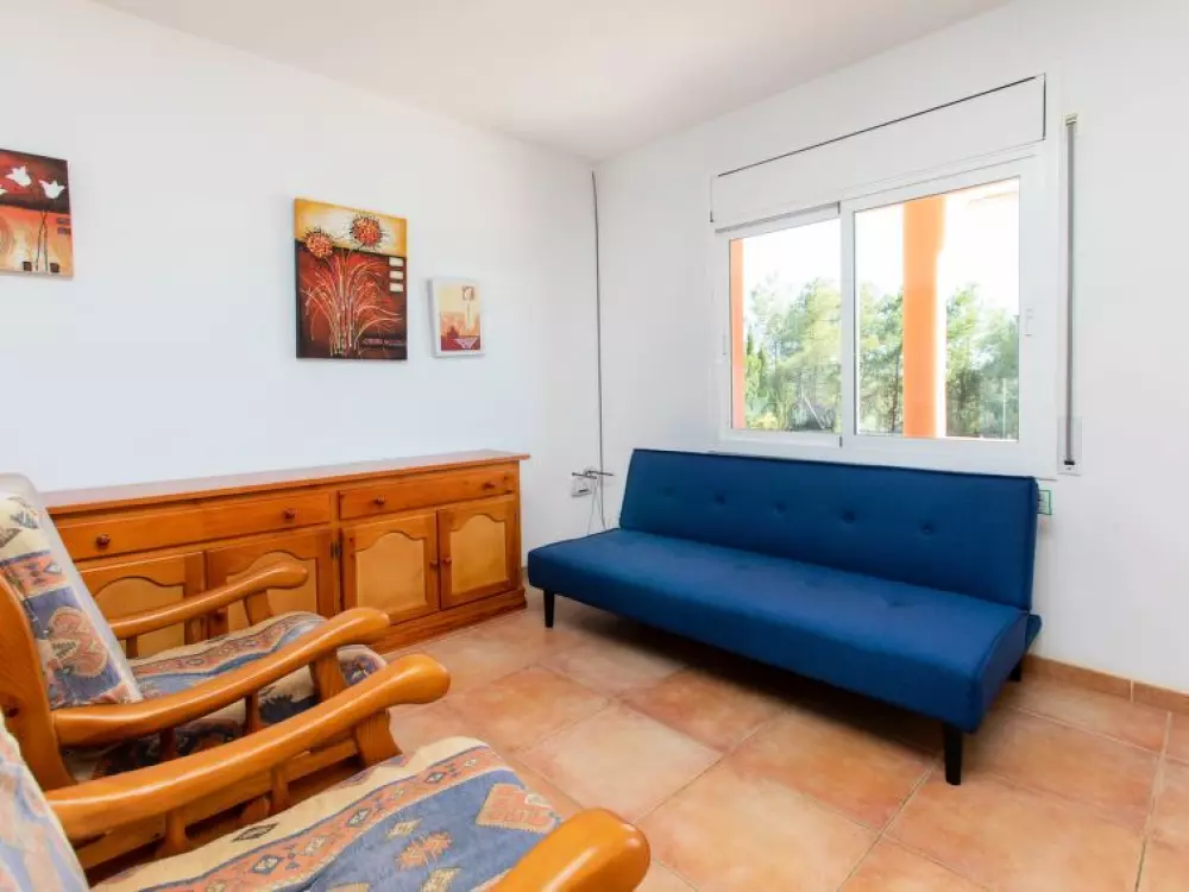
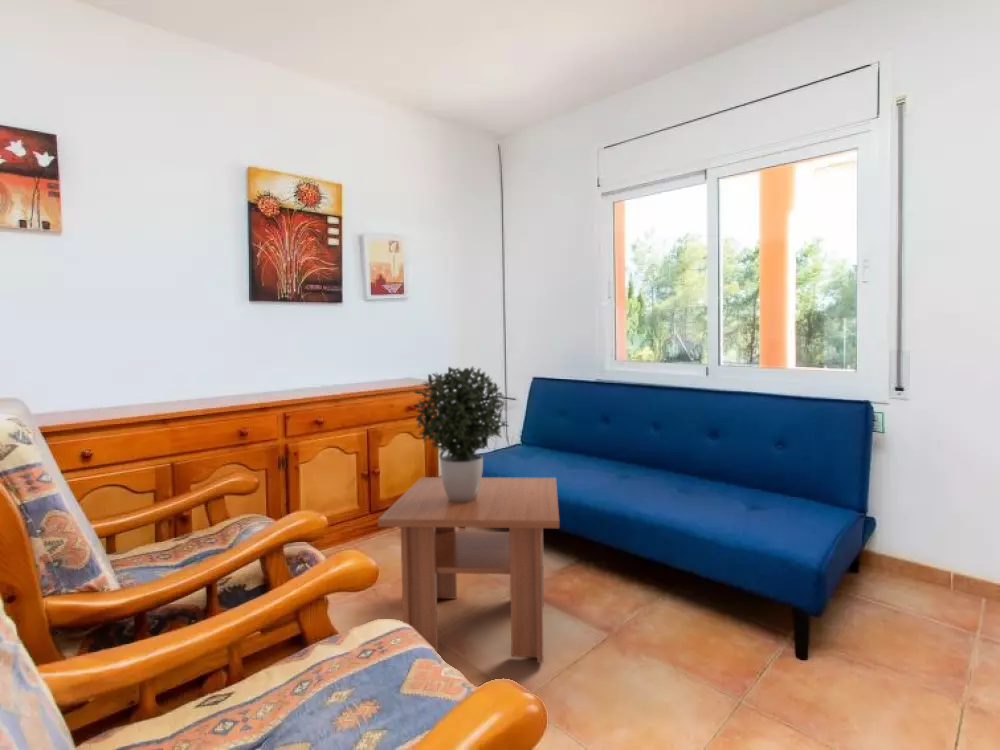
+ coffee table [377,476,560,664]
+ potted plant [412,365,510,503]
